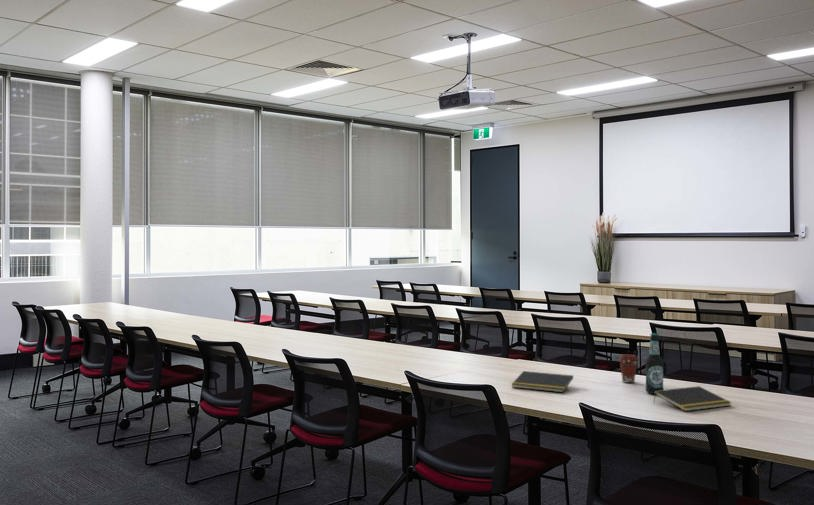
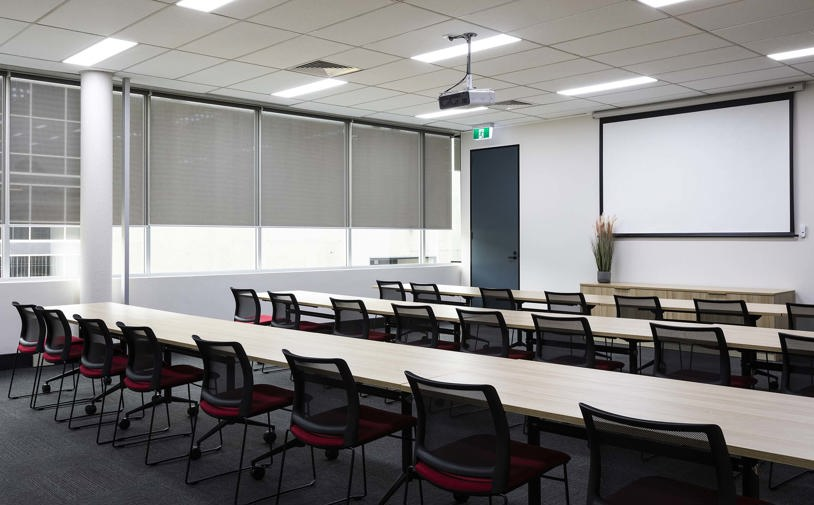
- notepad [510,370,574,393]
- notepad [653,385,733,412]
- bottle [644,332,665,395]
- coffee cup [618,353,639,384]
